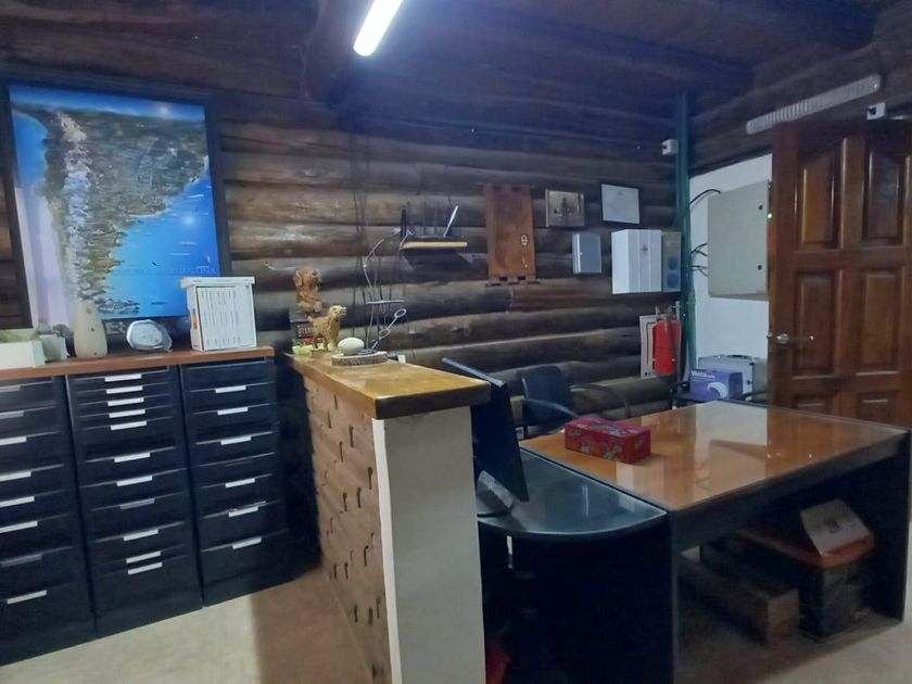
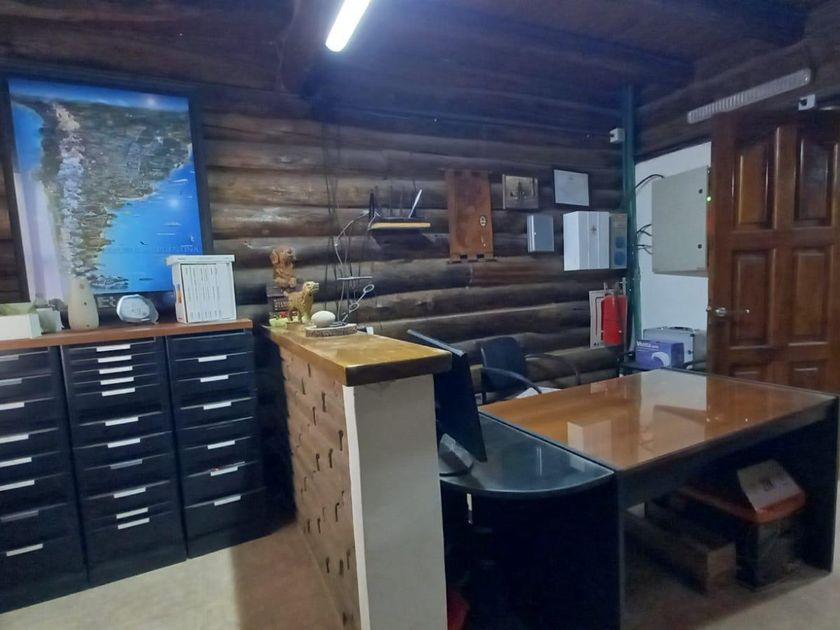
- tissue box [563,416,651,466]
